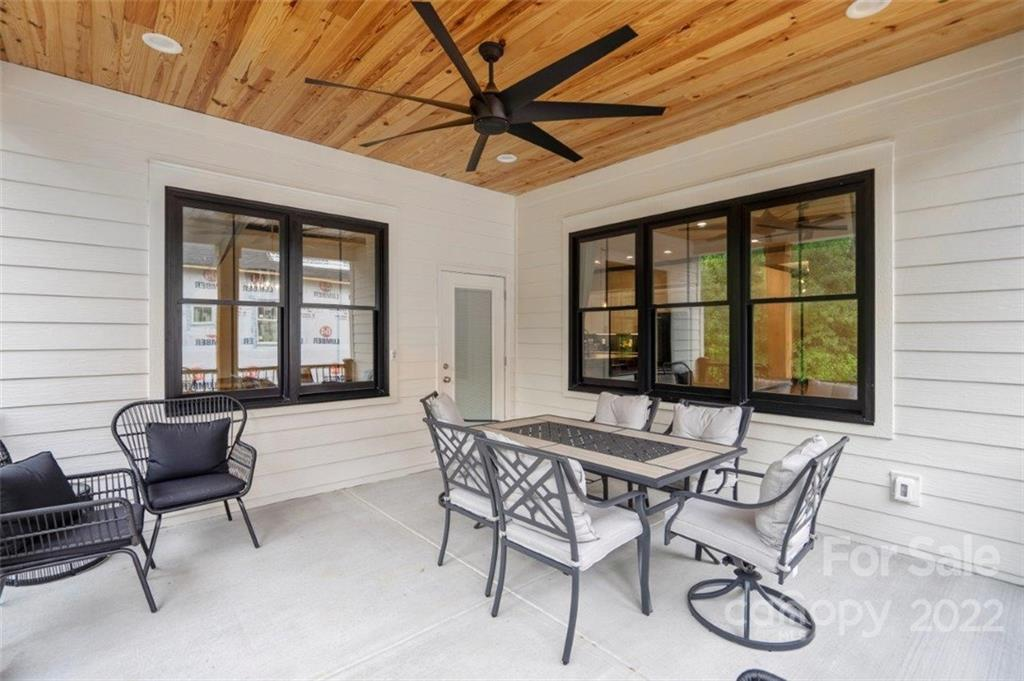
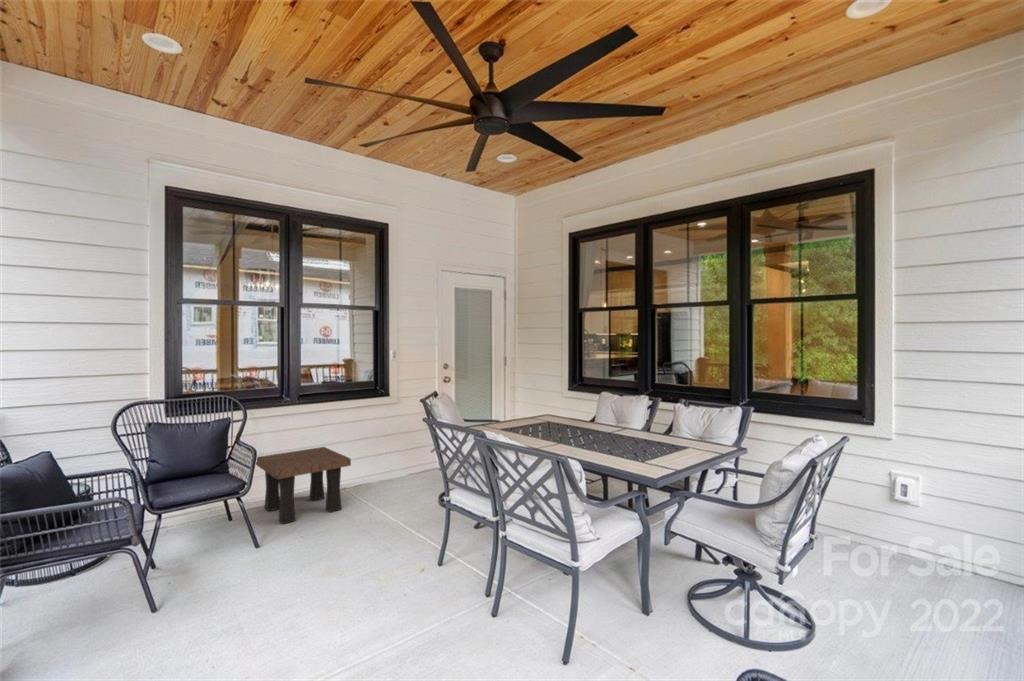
+ side table [255,446,352,525]
